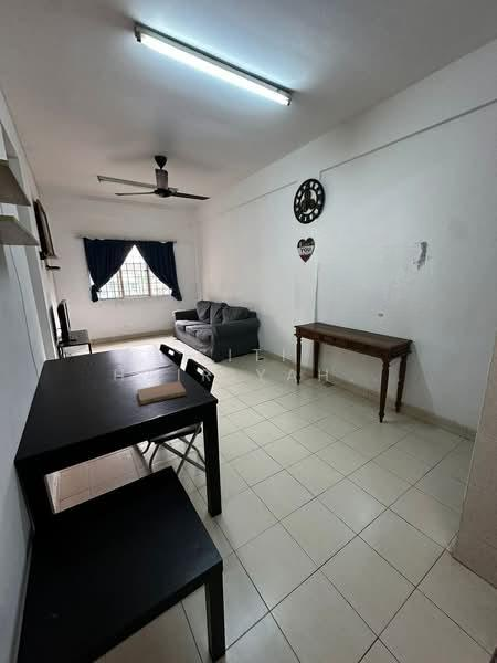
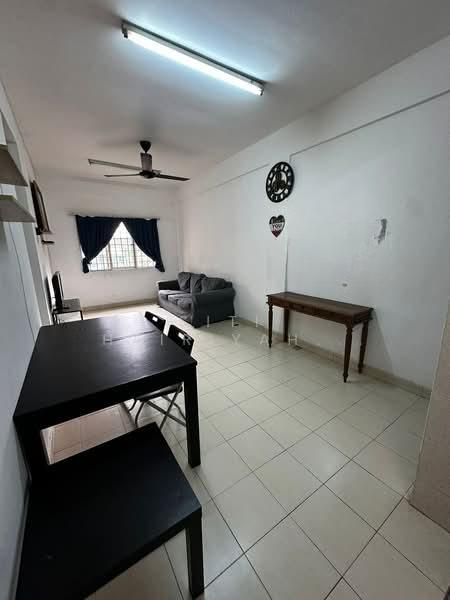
- notebook [137,380,188,406]
